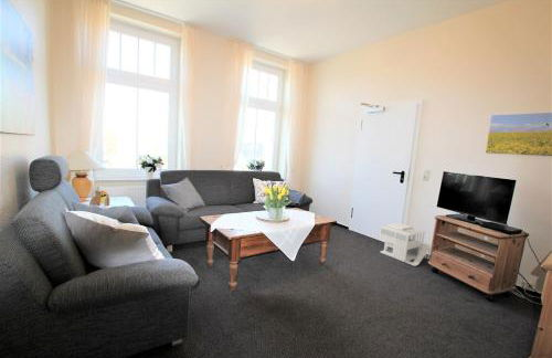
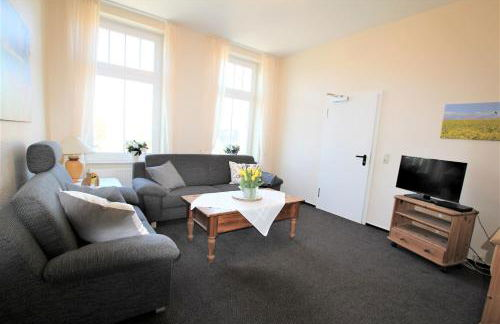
- architectural model [378,222,433,267]
